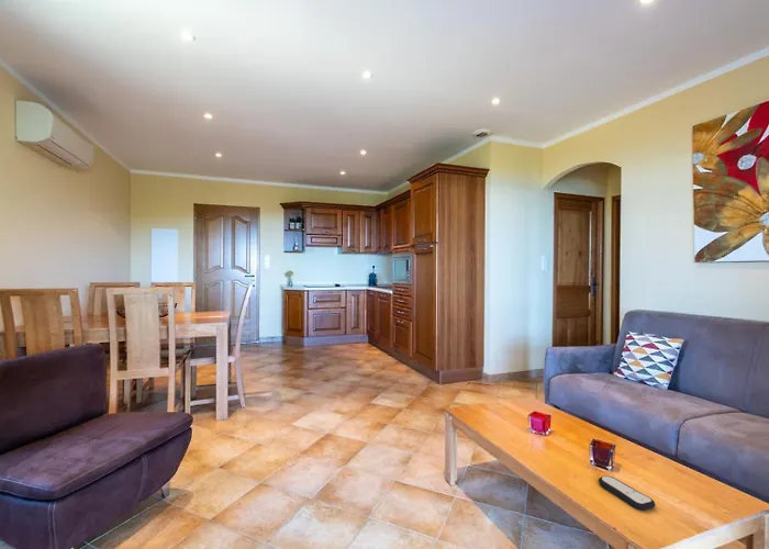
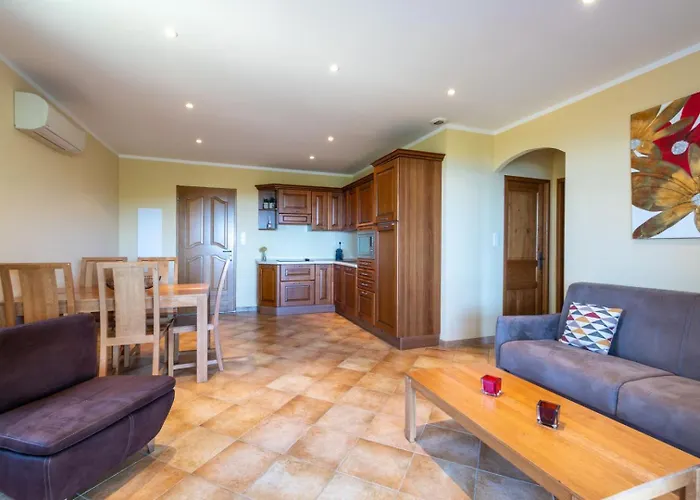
- remote control [598,475,657,512]
